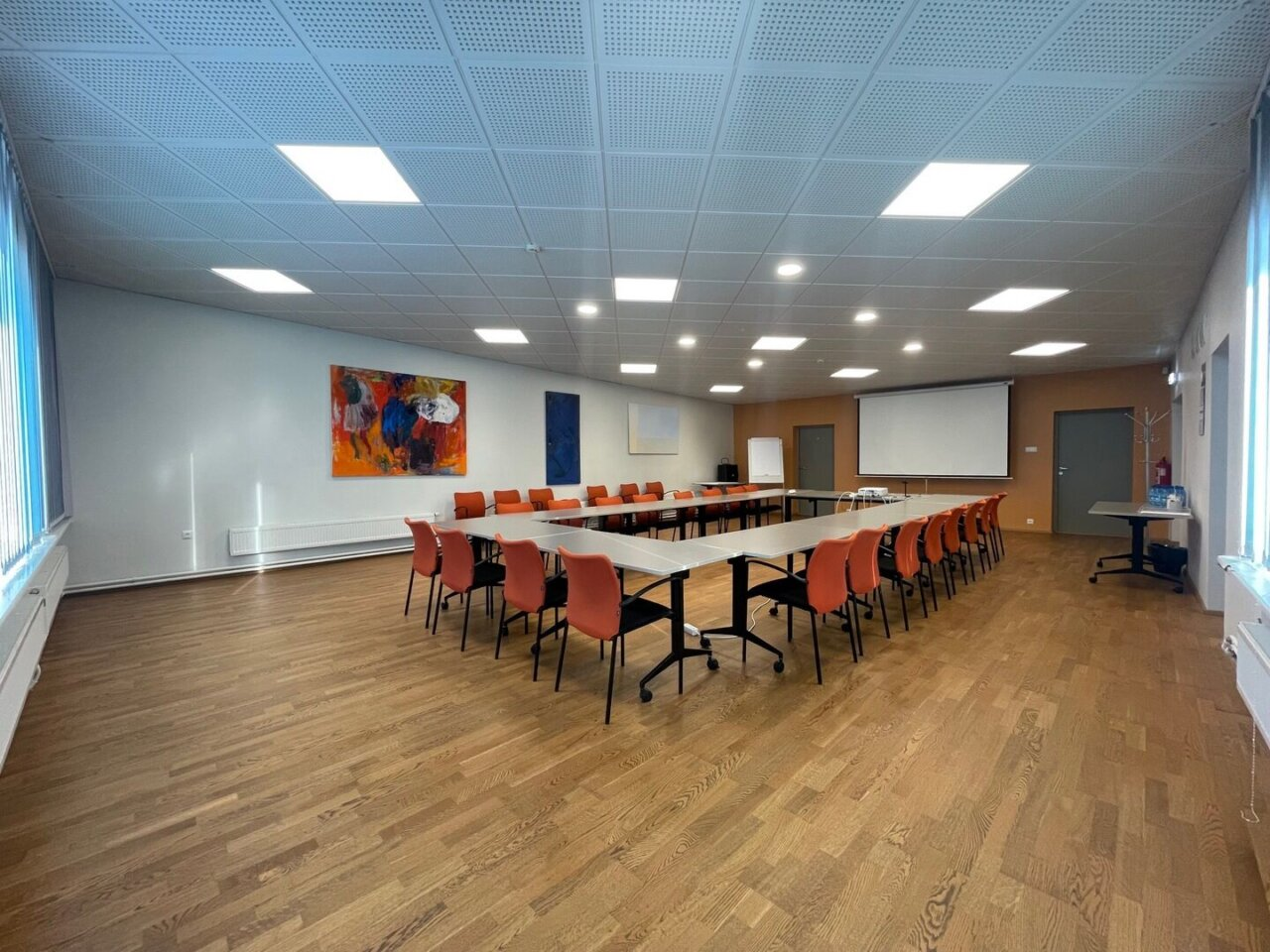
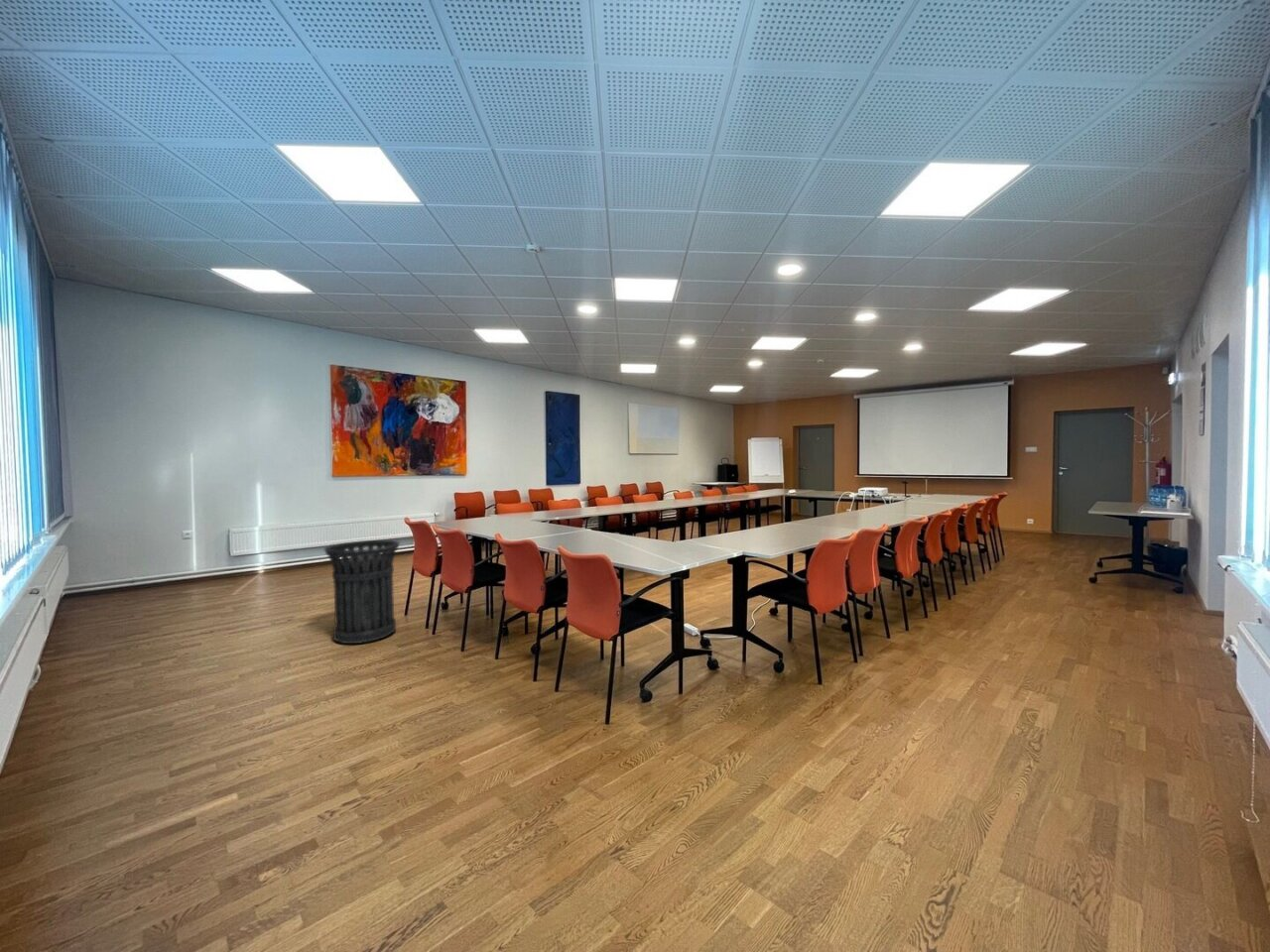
+ trash can [323,539,401,645]
